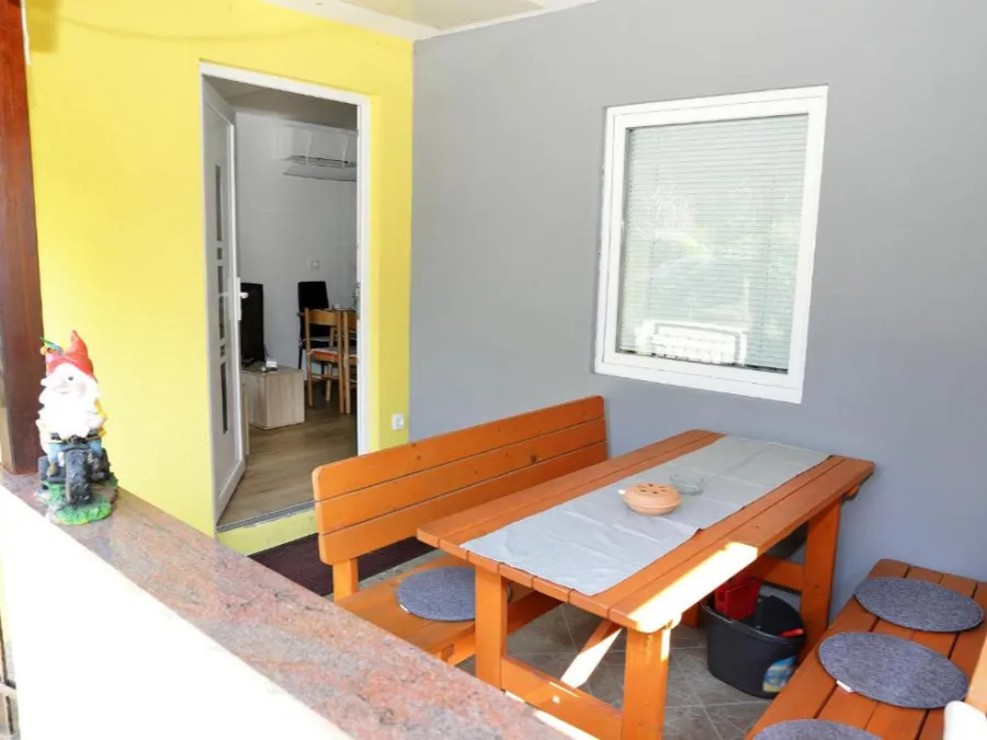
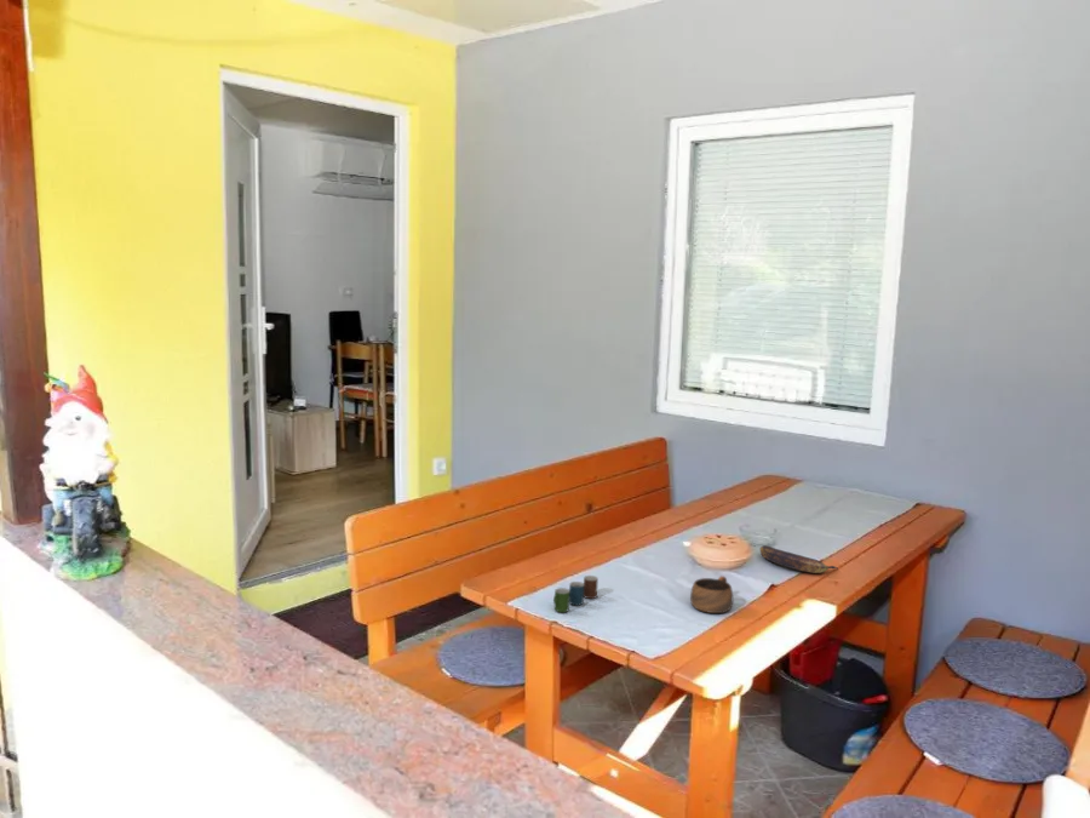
+ cup [689,574,734,614]
+ cup [552,574,600,613]
+ banana [758,544,839,574]
